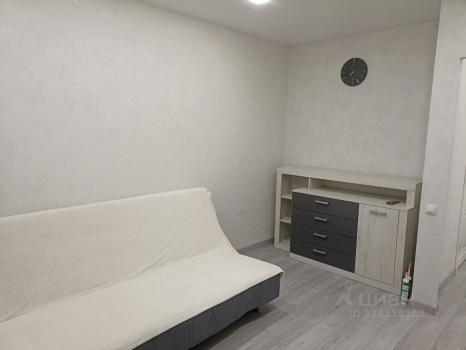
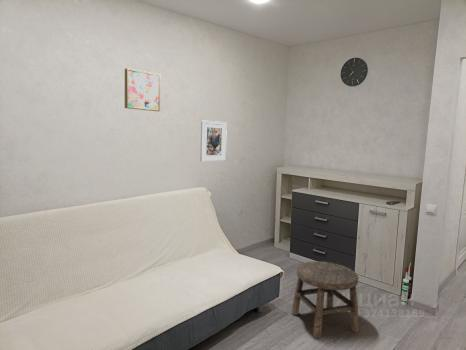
+ wall art [124,67,161,112]
+ stool [290,260,360,339]
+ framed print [199,119,228,162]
